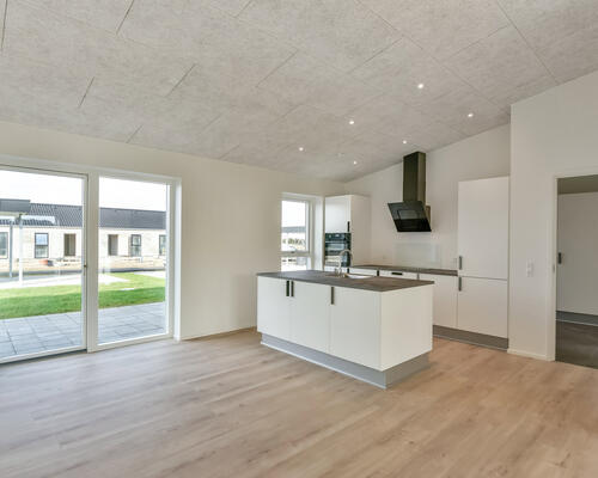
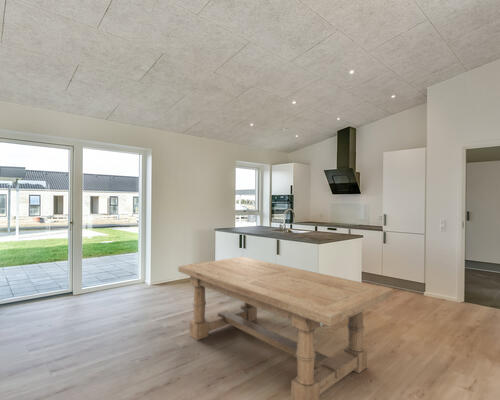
+ dining table [177,256,394,400]
